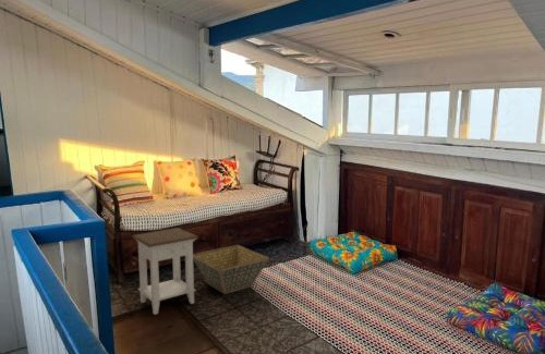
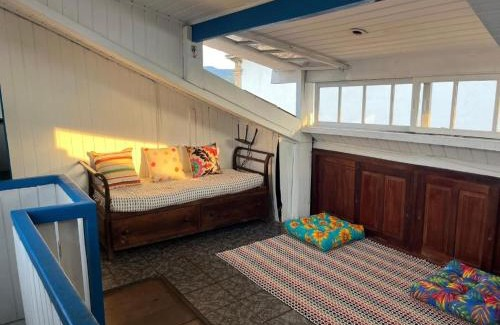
- nightstand [131,227,199,316]
- basket [193,244,270,295]
